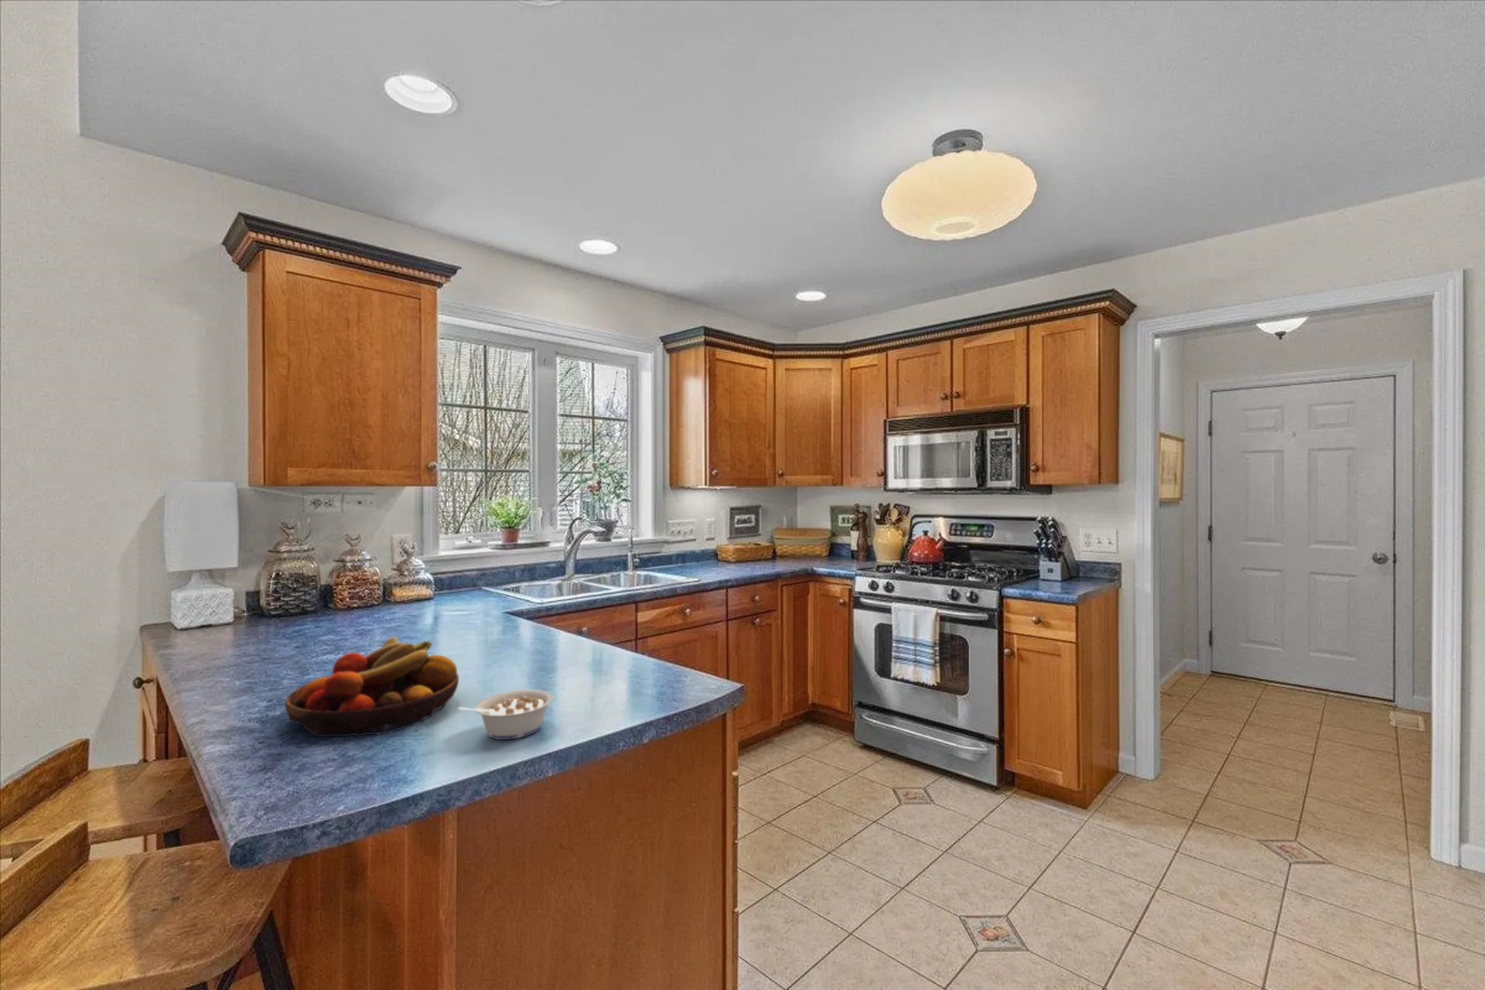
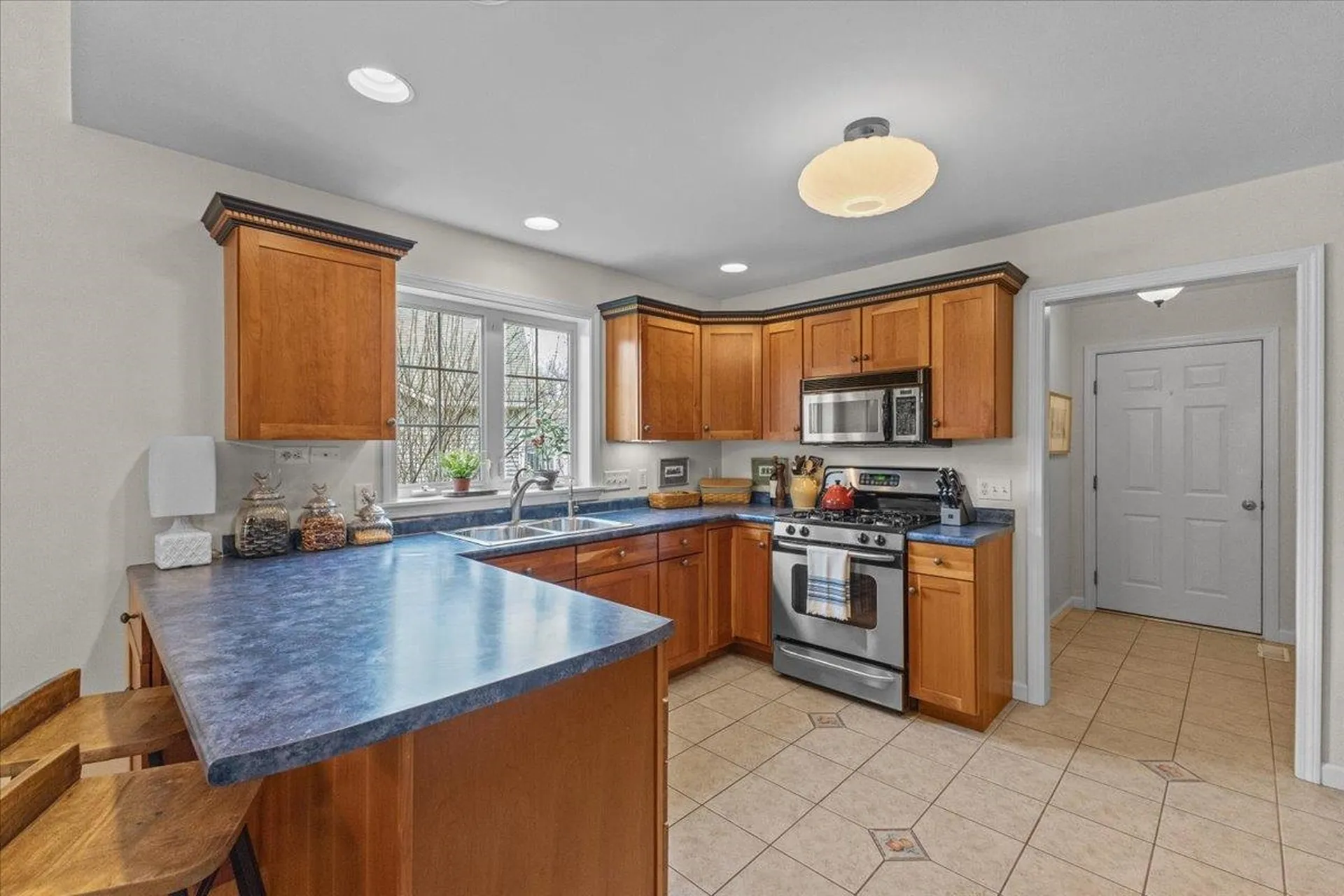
- legume [457,689,555,740]
- fruit bowl [284,635,460,737]
